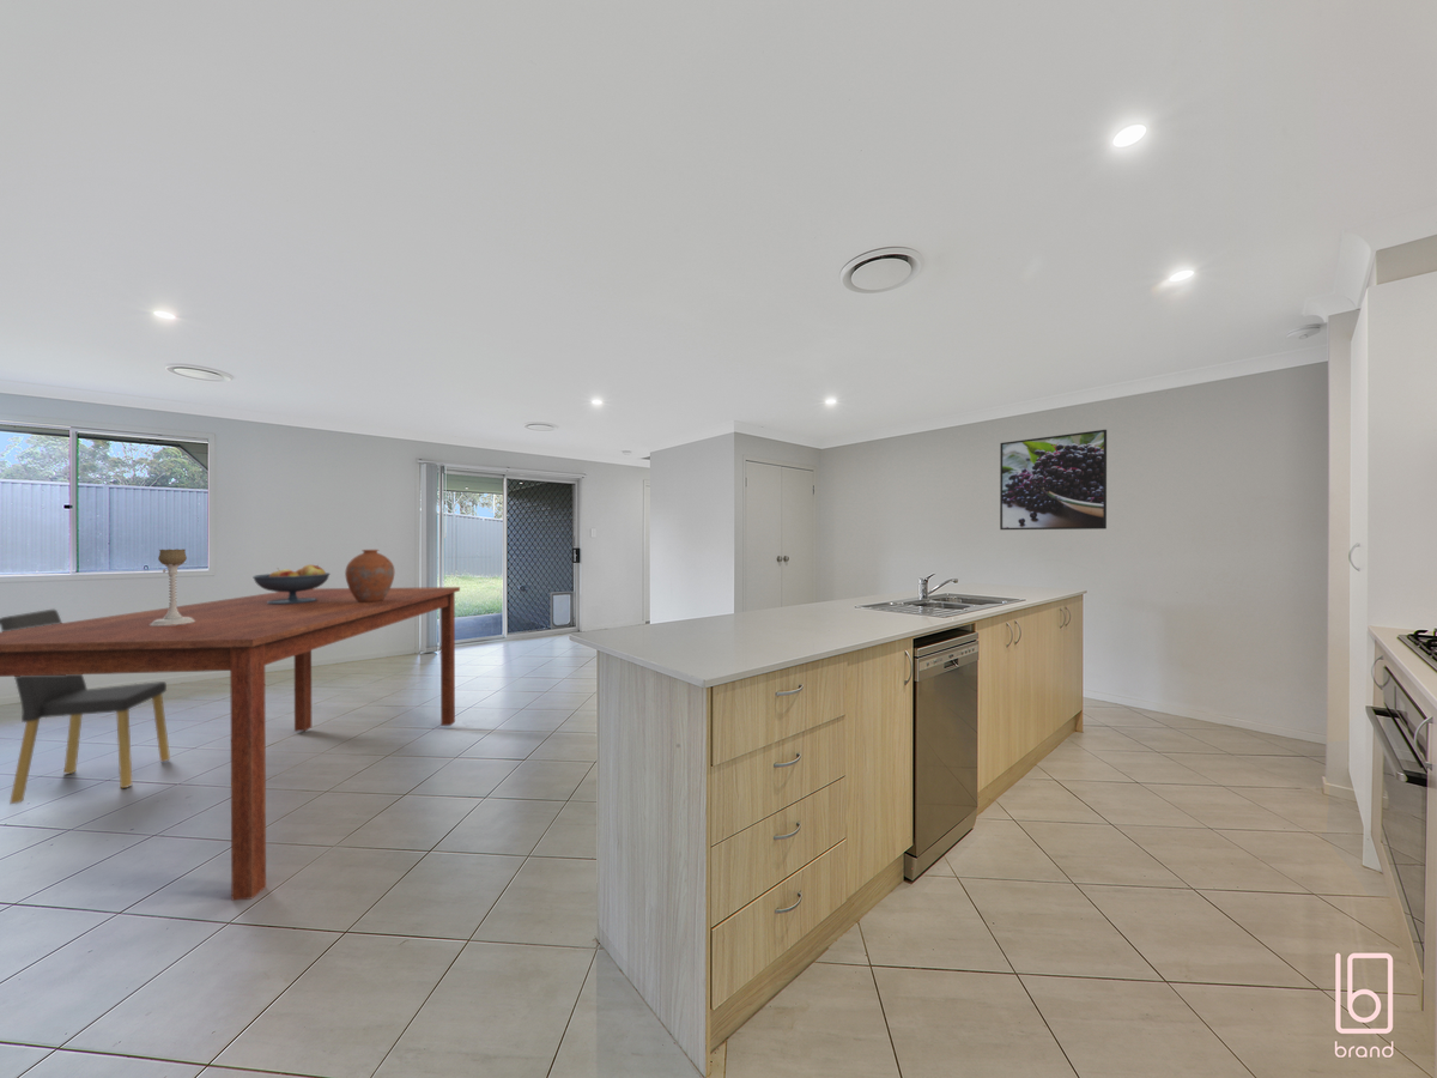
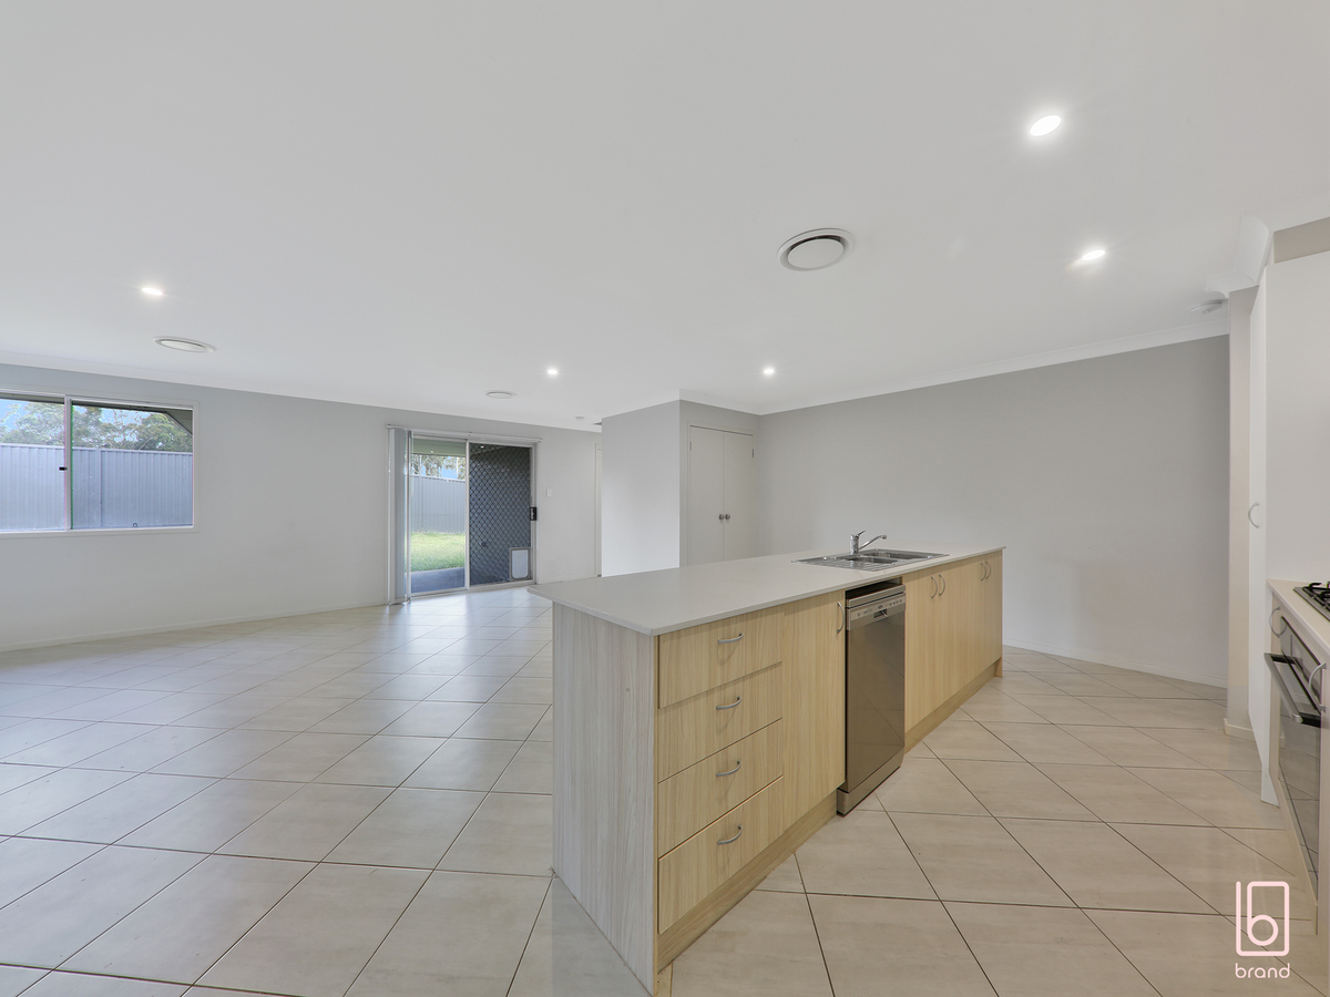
- vase [344,549,395,602]
- dining chair [0,608,171,805]
- fruit bowl [251,563,332,604]
- dining table [0,586,461,901]
- candle holder [150,549,195,625]
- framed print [999,429,1108,531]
